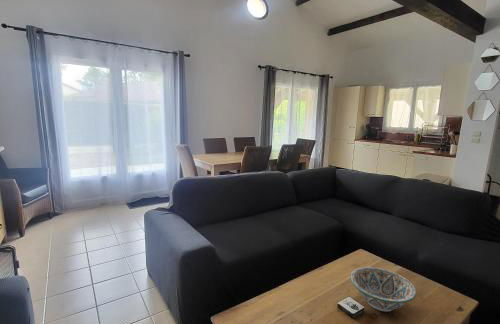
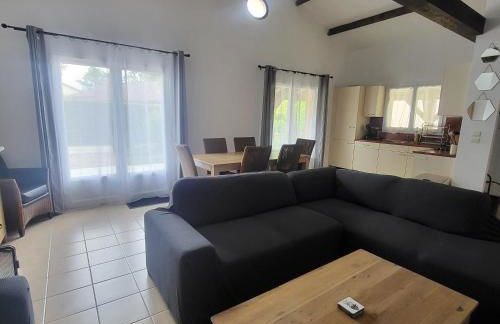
- decorative bowl [349,266,418,312]
